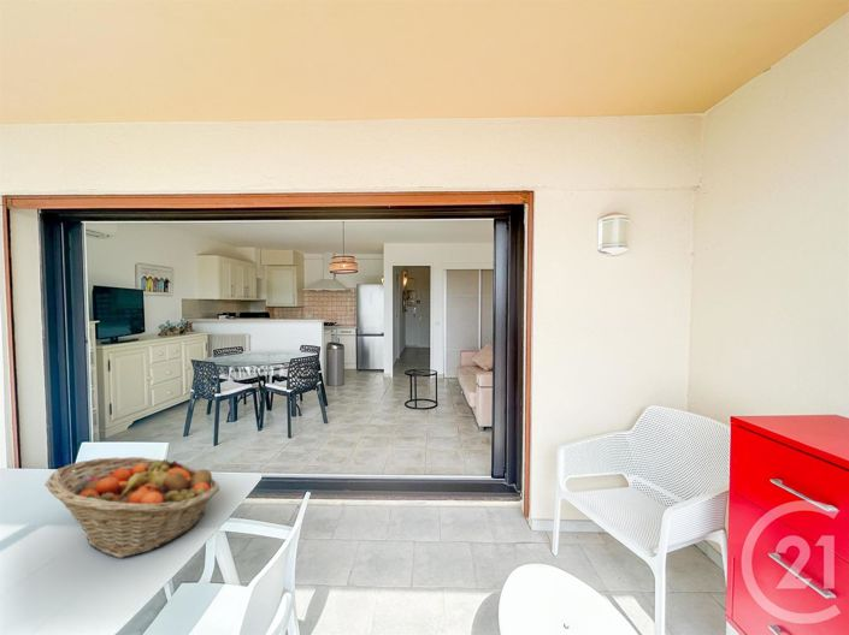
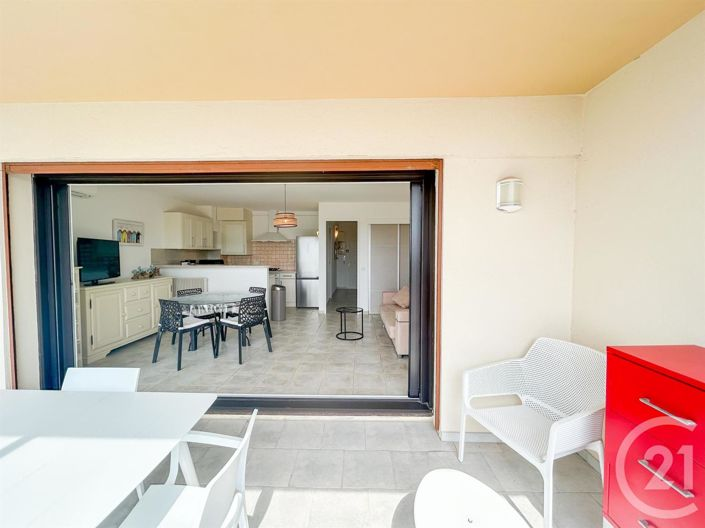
- fruit basket [43,456,220,559]
